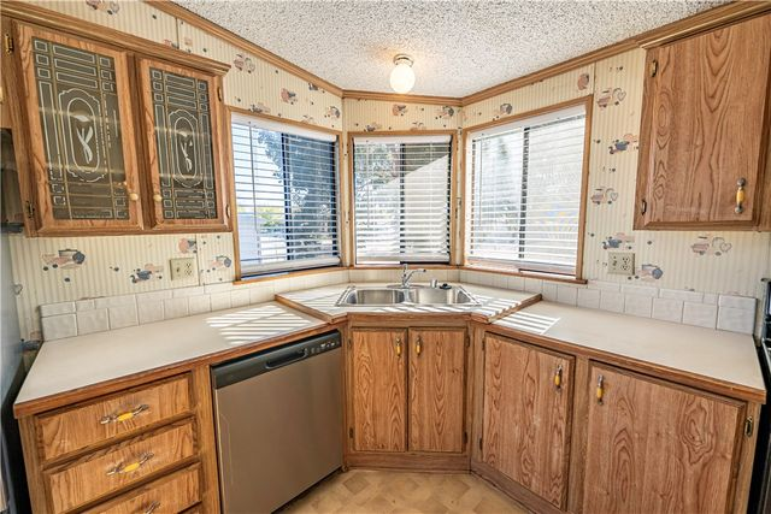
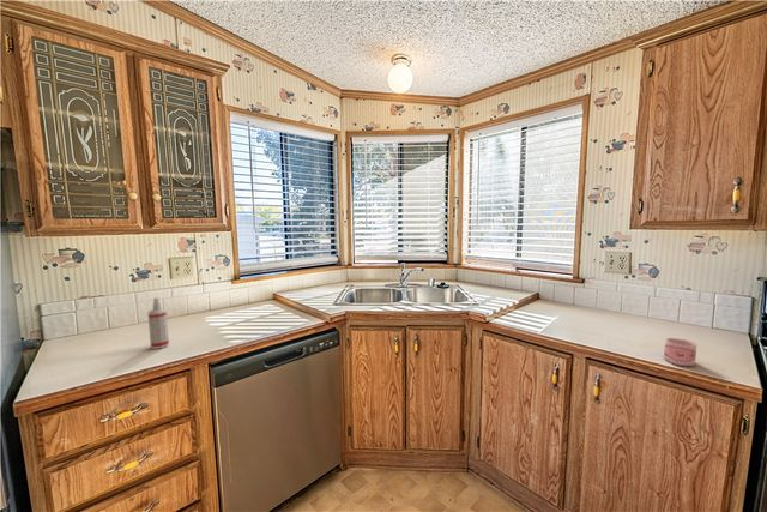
+ mug [663,337,697,367]
+ spray bottle [146,296,170,350]
